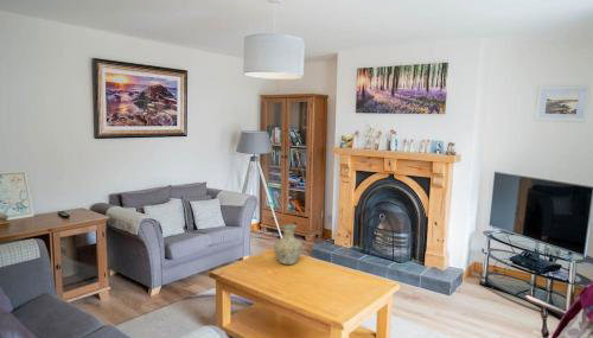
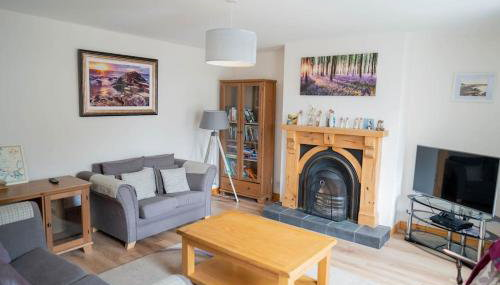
- vase [273,223,304,266]
